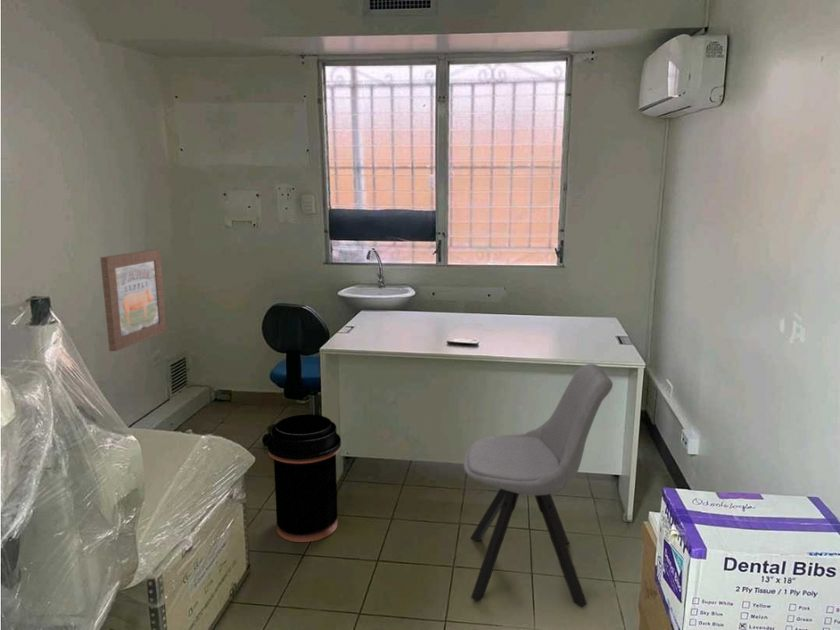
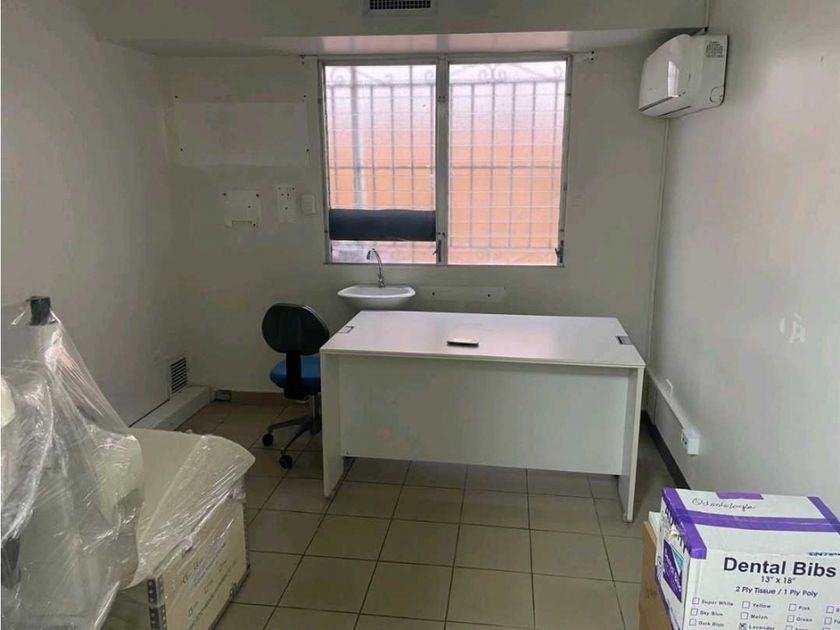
- wall art [99,248,168,352]
- chair [463,363,614,609]
- trash can [267,413,342,543]
